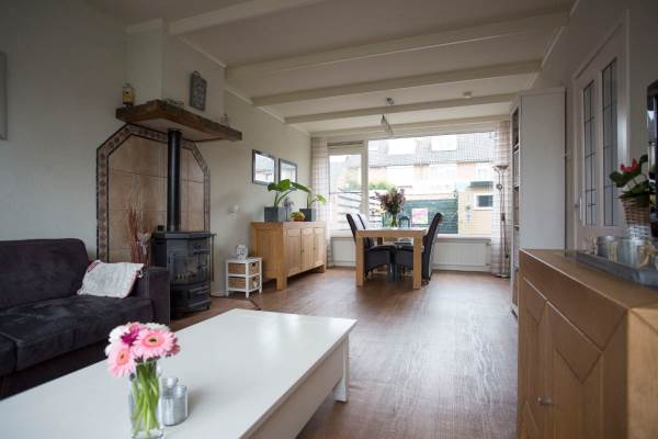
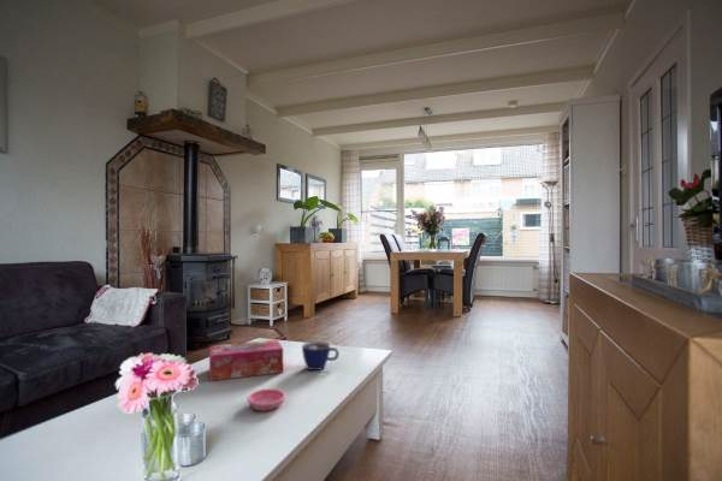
+ cup [301,340,341,372]
+ saucer [247,387,286,411]
+ tissue box [208,339,284,382]
